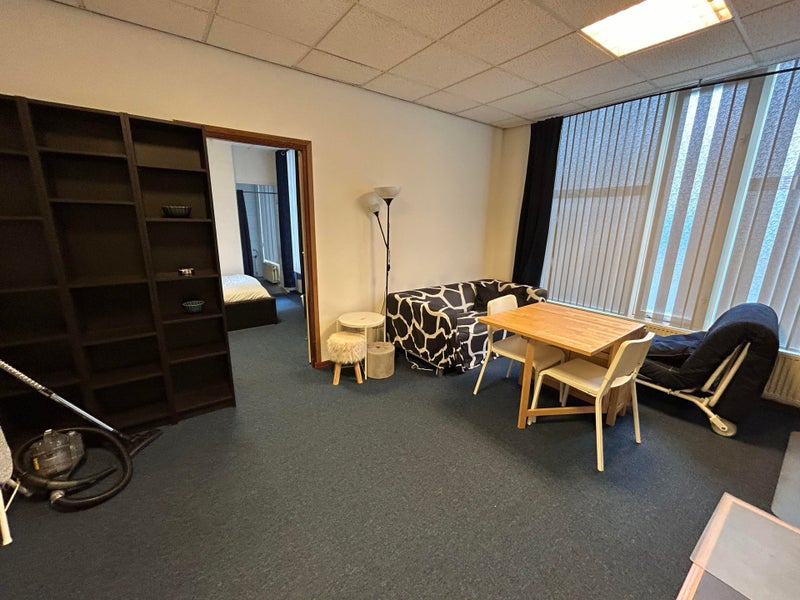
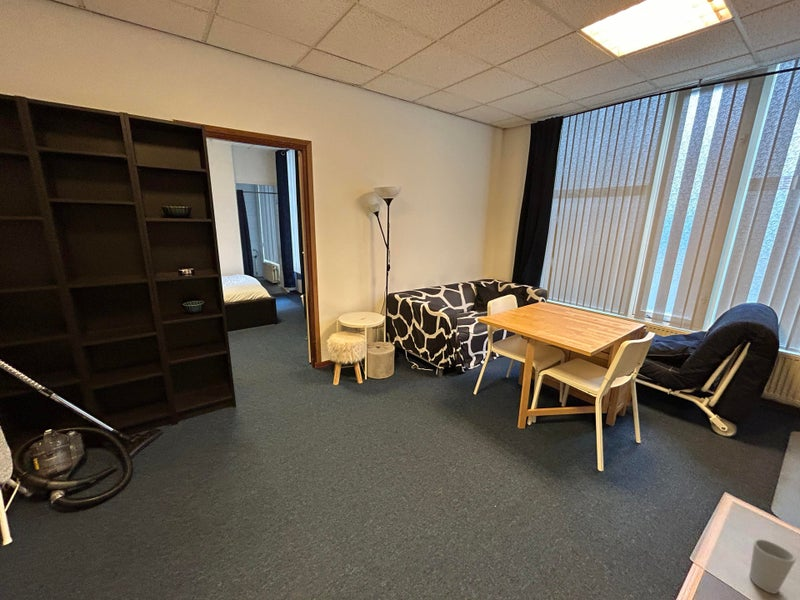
+ cup [748,538,797,595]
